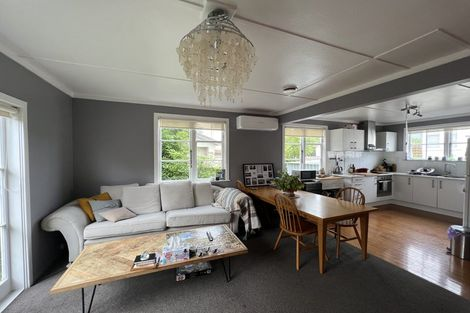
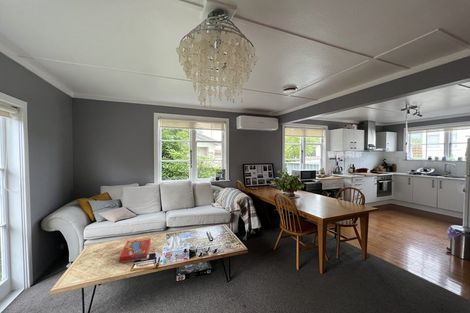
+ snack box [118,237,152,264]
